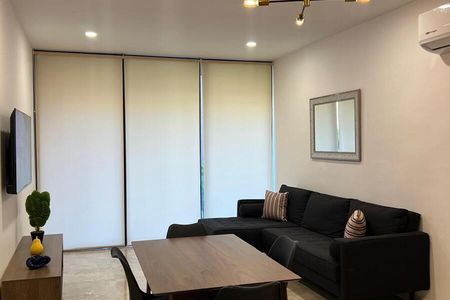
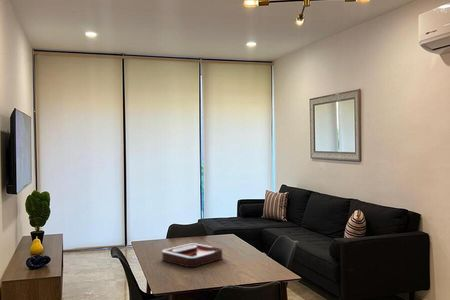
+ decorative tray [161,242,224,268]
